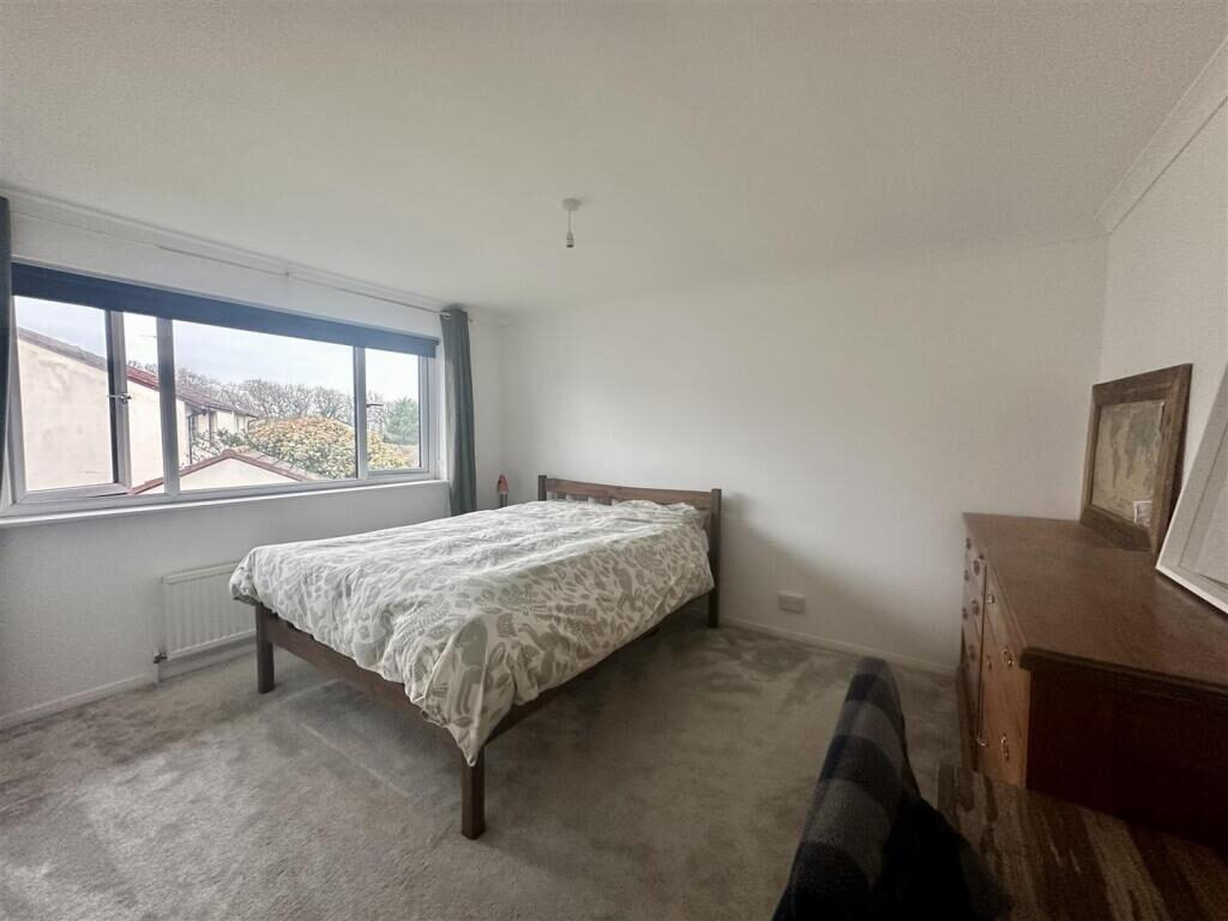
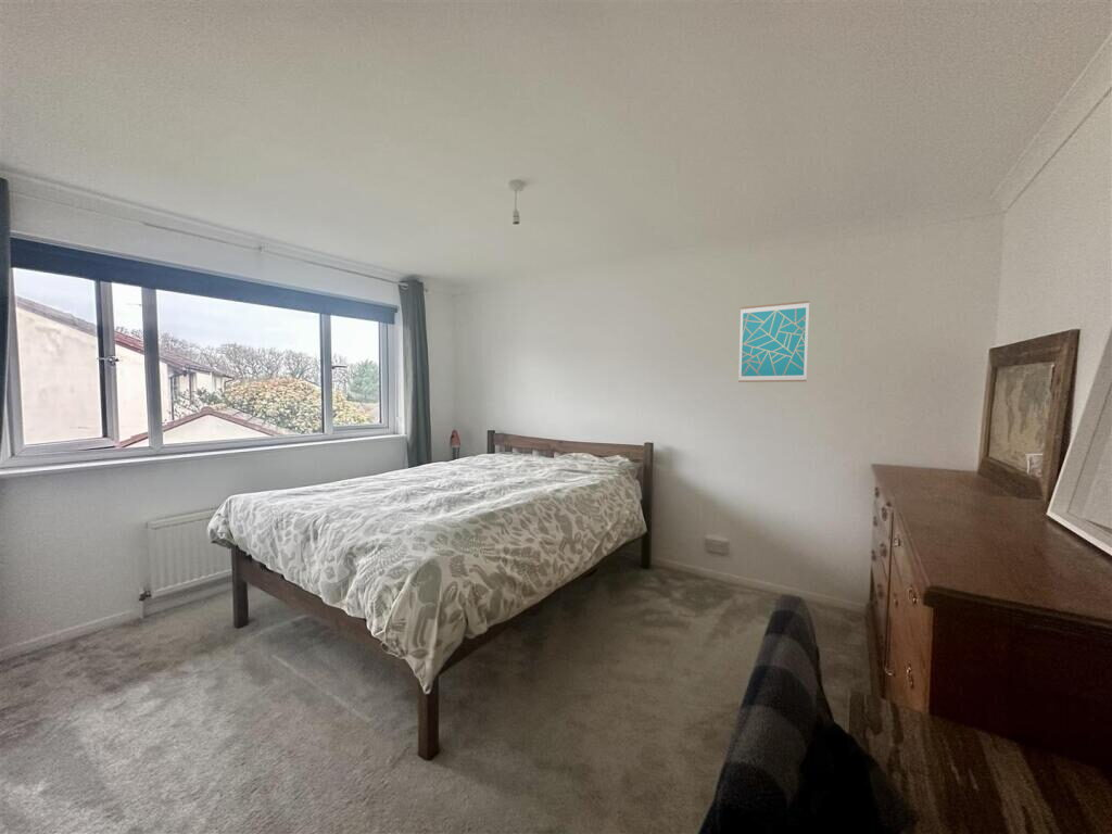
+ wall art [737,300,810,383]
